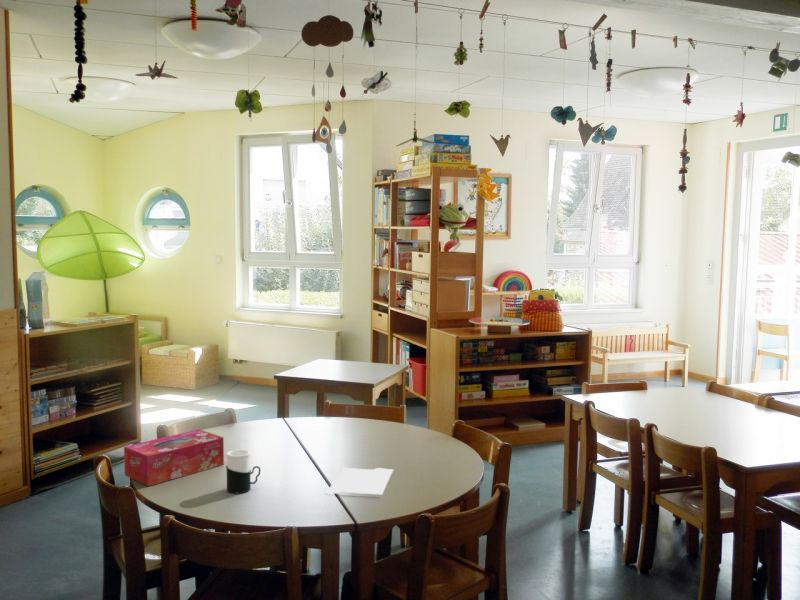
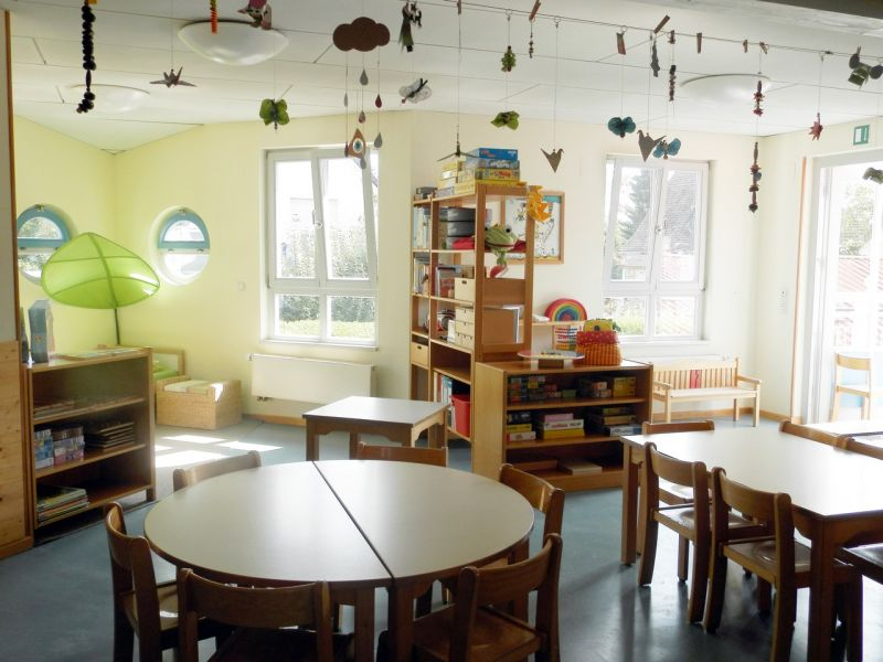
- cup [225,448,261,494]
- paper sheet [325,467,395,496]
- tissue box [123,429,225,487]
